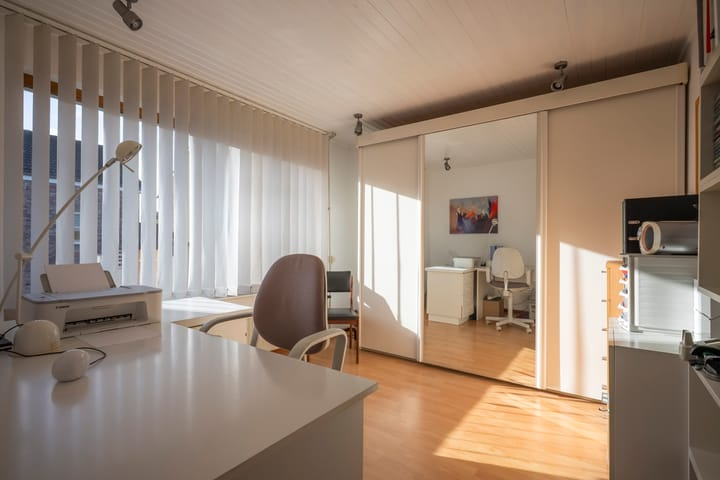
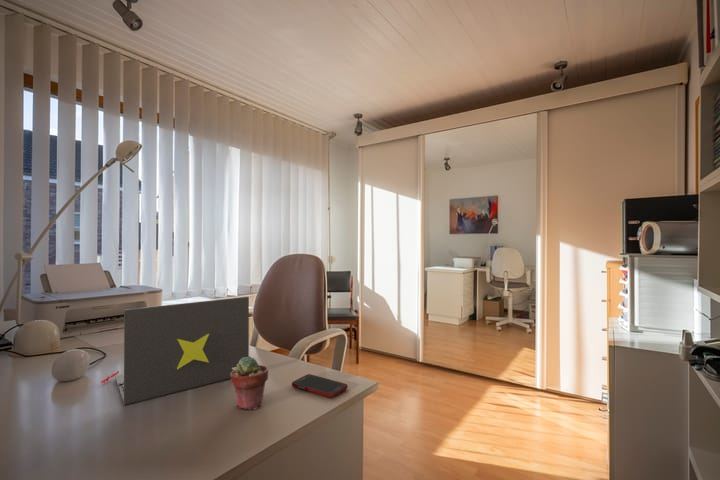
+ potted succulent [230,355,269,411]
+ cell phone [291,373,349,398]
+ laptop [100,296,250,406]
